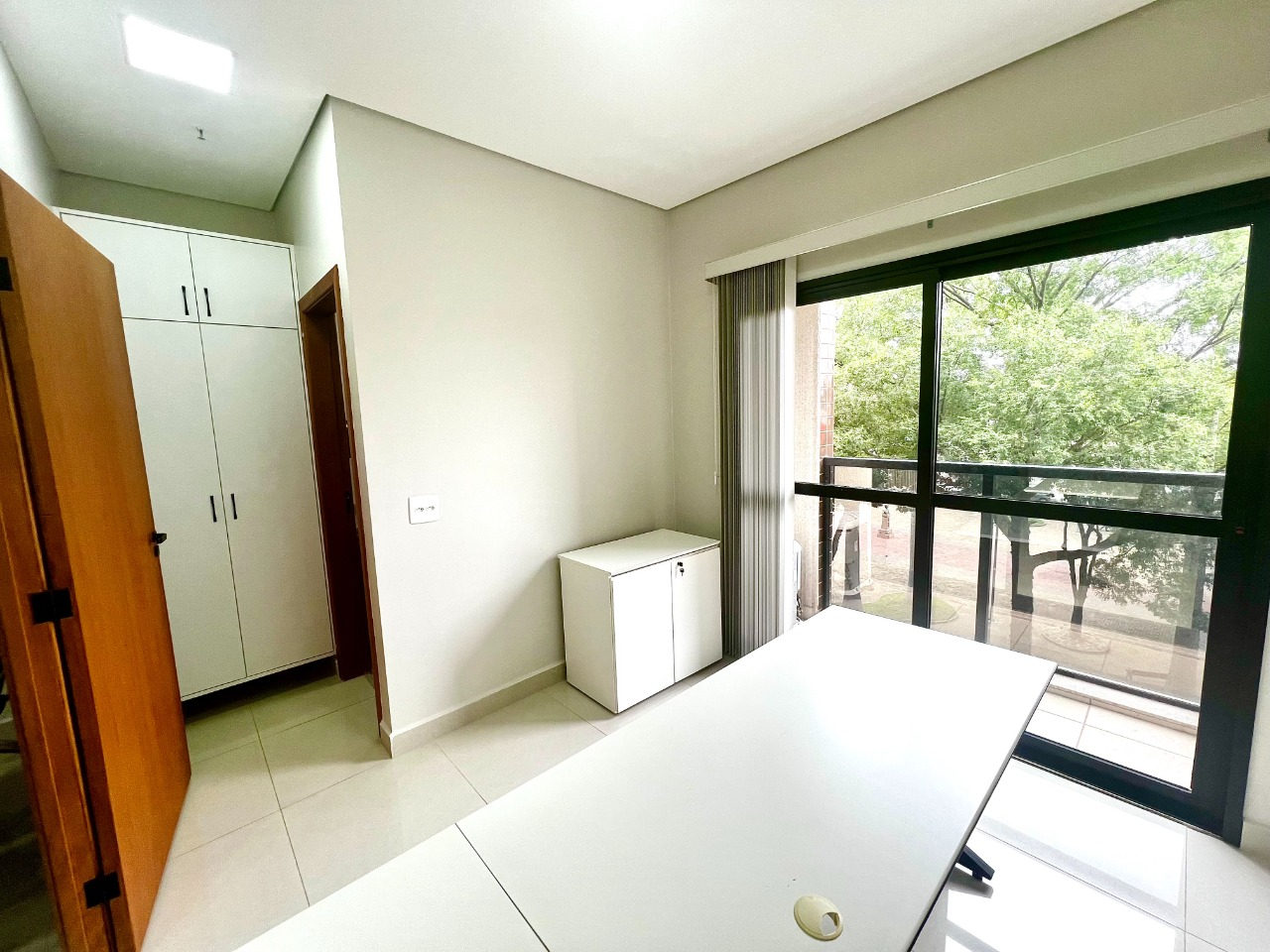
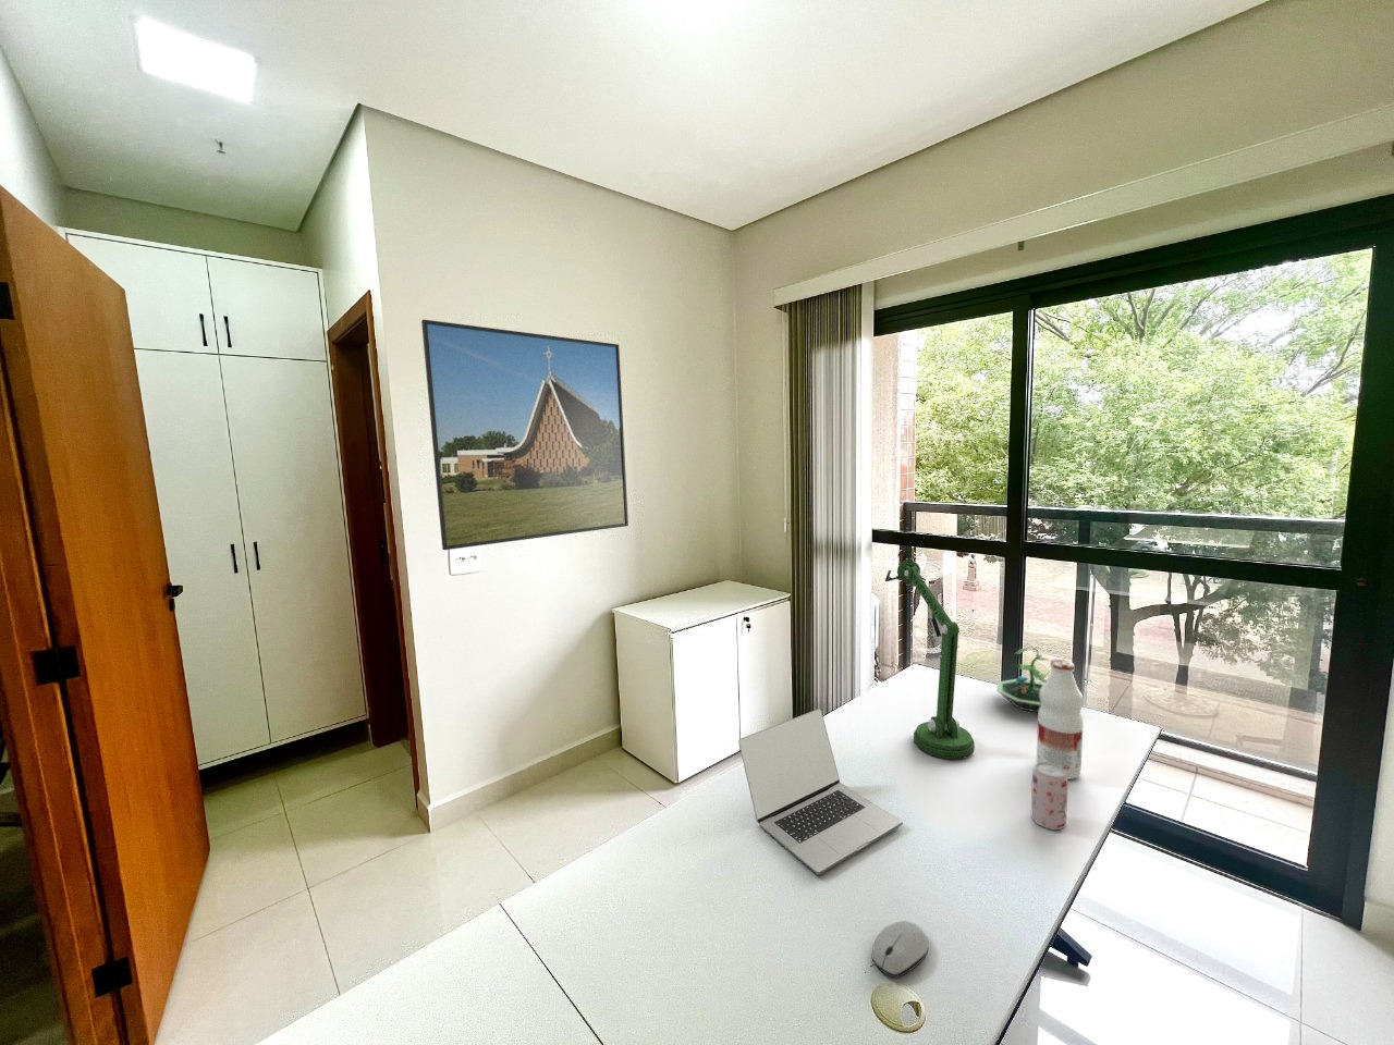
+ terrarium [996,645,1049,713]
+ desk lamp [885,546,976,760]
+ laptop [738,708,904,876]
+ computer mouse [872,920,929,979]
+ beverage can [1031,762,1068,831]
+ beverage bottle [1036,659,1084,780]
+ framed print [420,319,629,551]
